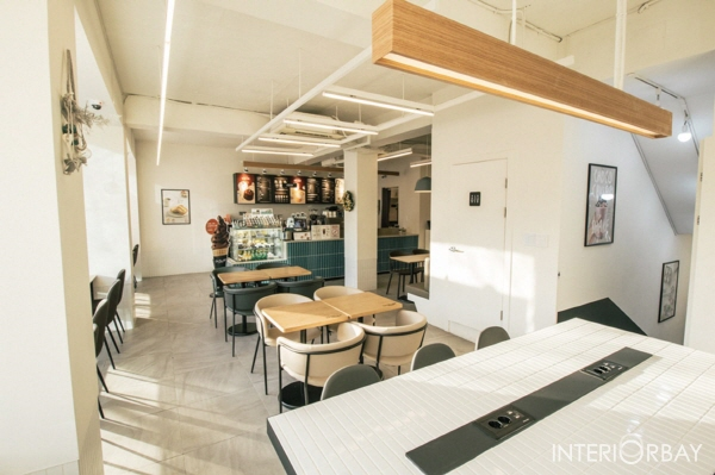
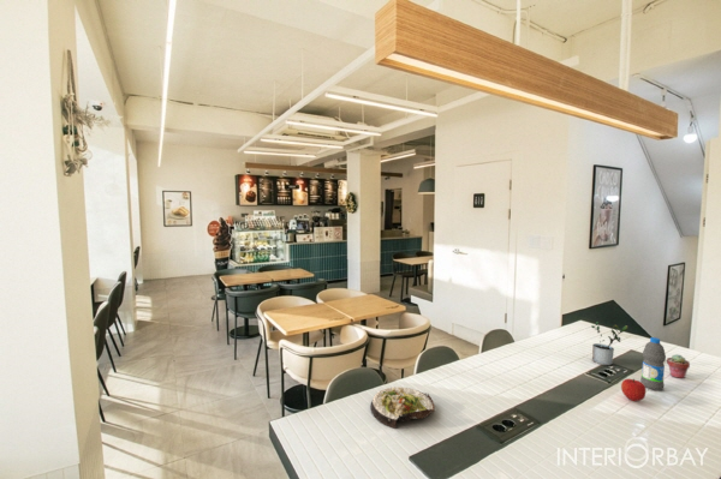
+ potted succulent [666,353,691,379]
+ salad plate [369,385,436,430]
+ potted plant [590,321,628,366]
+ water bottle [639,336,667,391]
+ fruit [620,378,648,402]
